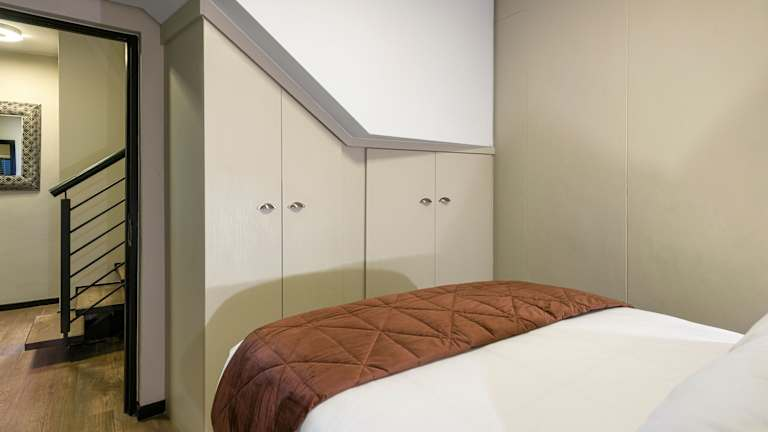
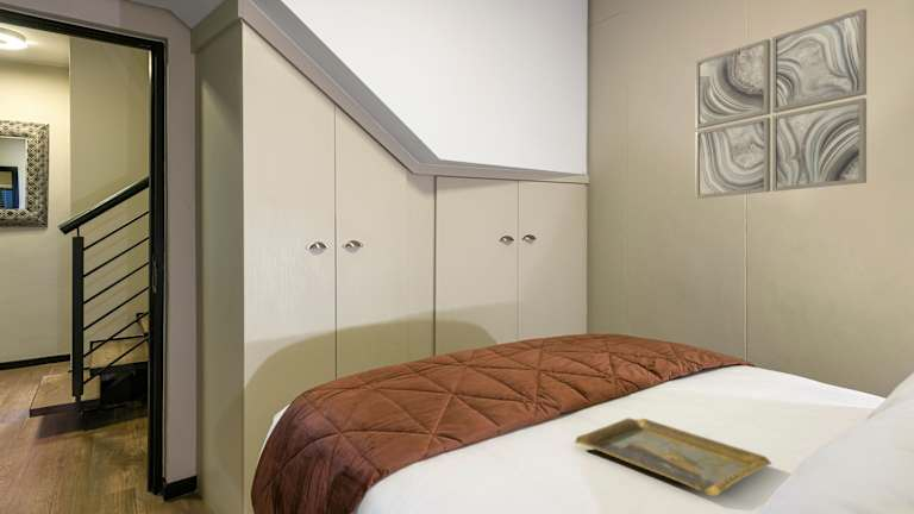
+ tray [574,416,772,497]
+ wall art [695,8,868,200]
